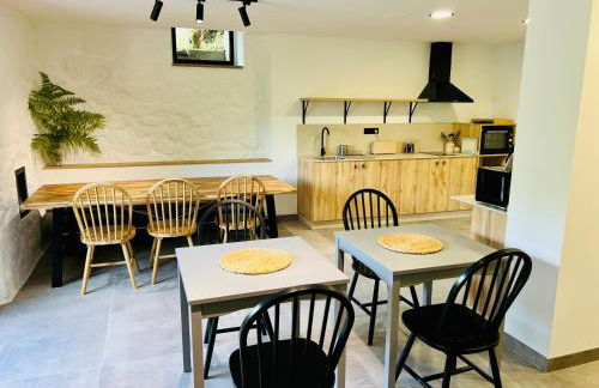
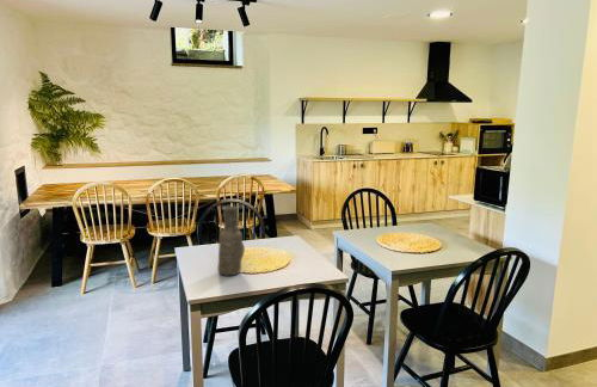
+ vase [217,205,246,277]
